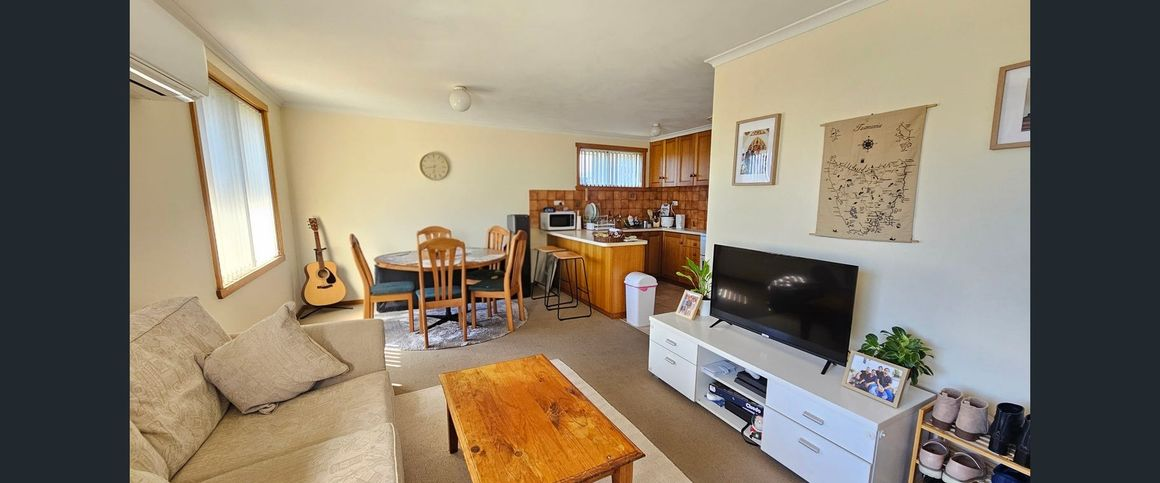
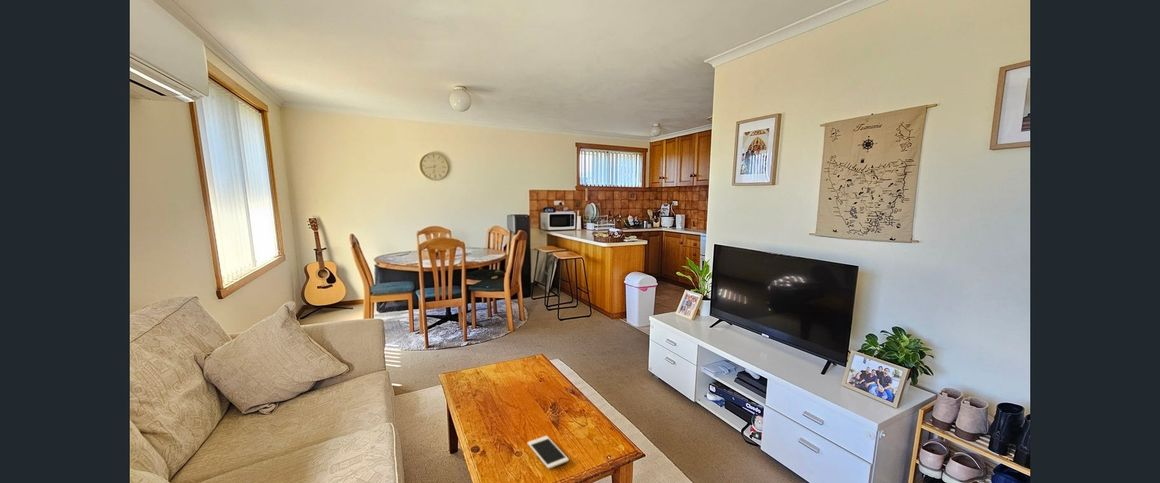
+ cell phone [527,435,570,470]
